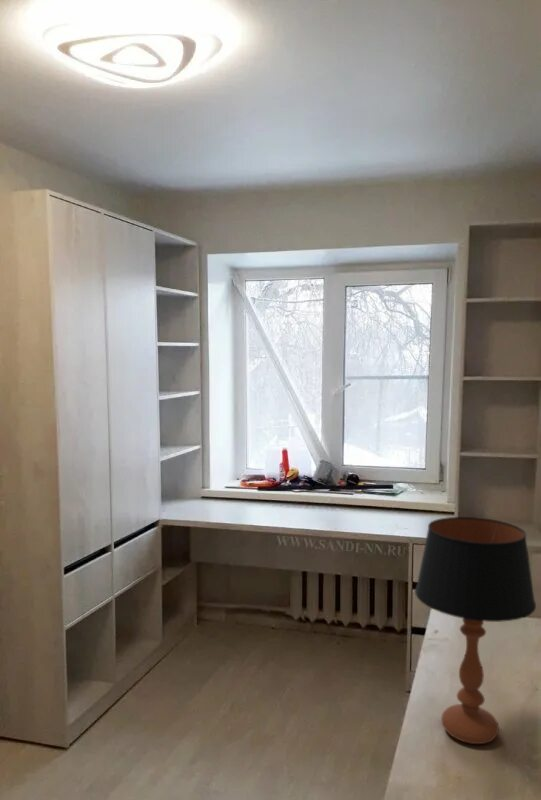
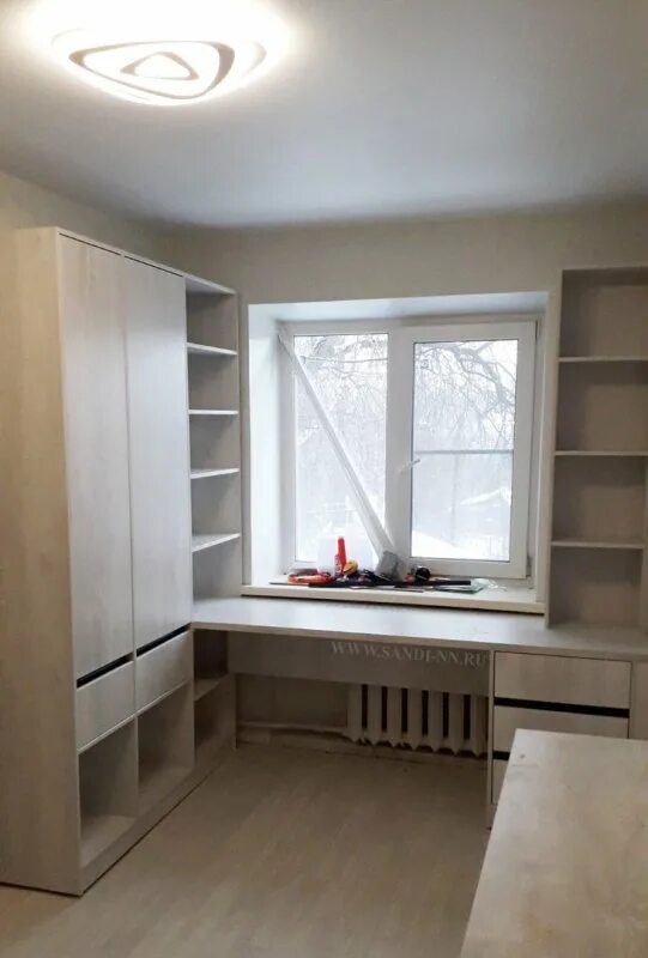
- table lamp [414,516,537,745]
